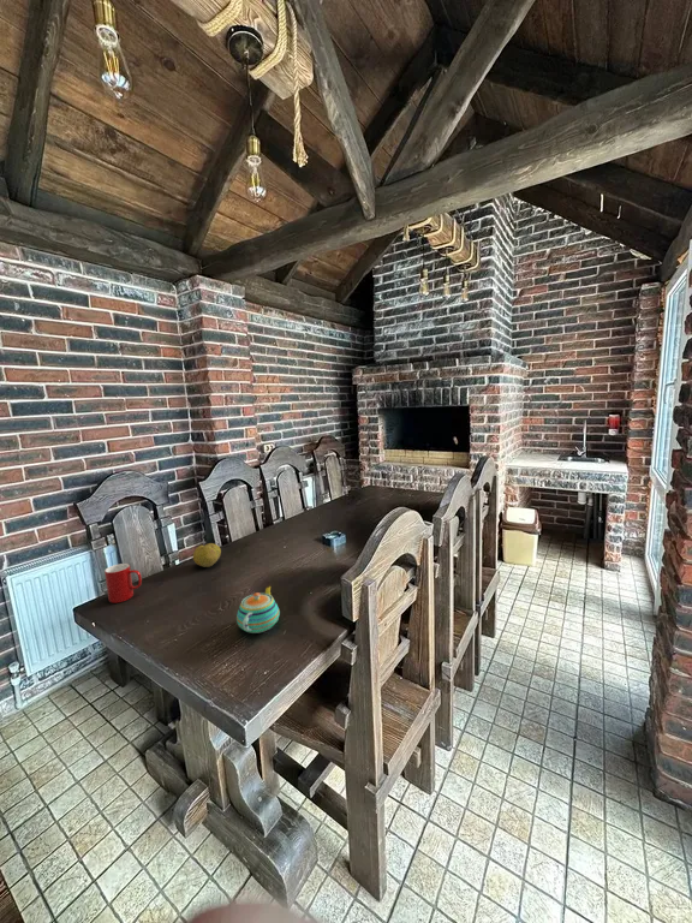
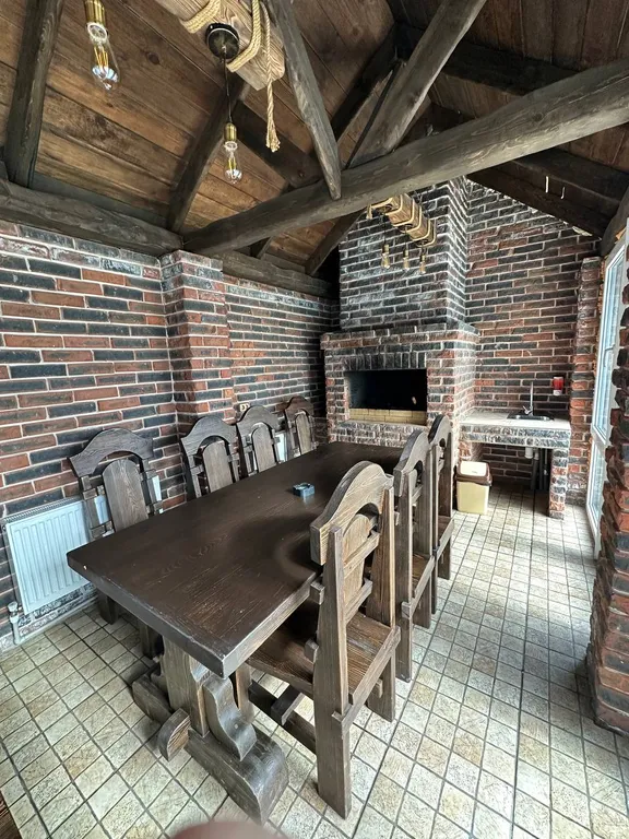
- fruit [192,542,222,568]
- teapot [235,583,281,635]
- cup [103,562,143,605]
